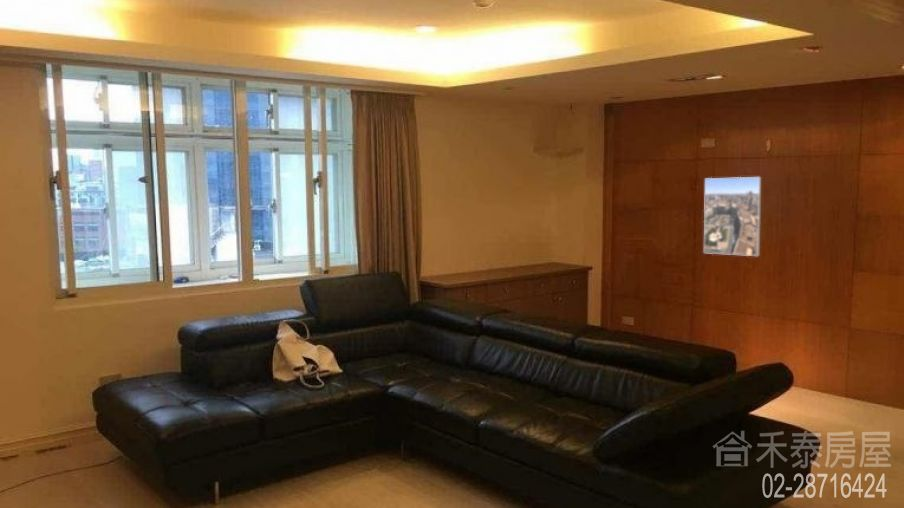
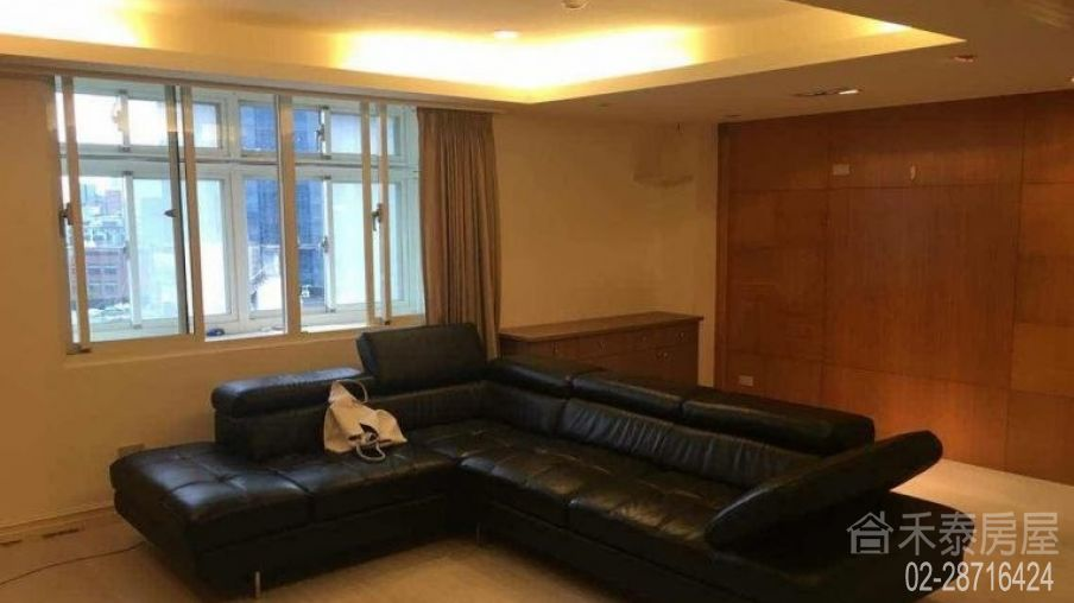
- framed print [703,176,763,257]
